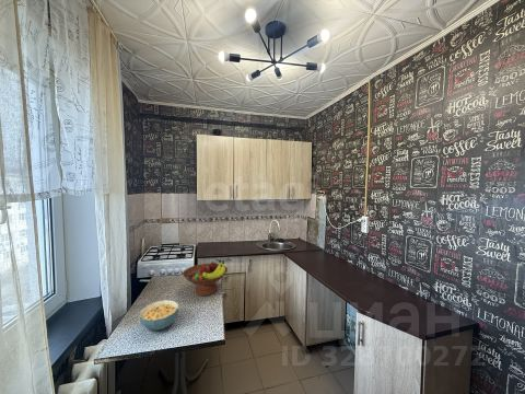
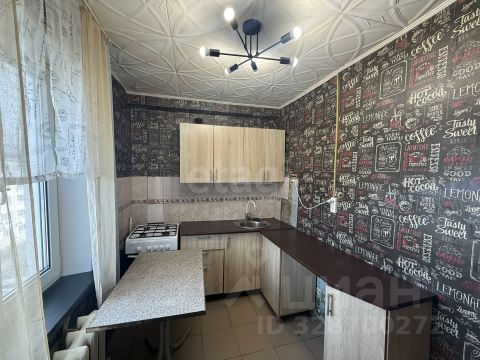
- cereal bowl [138,299,179,332]
- fruit bowl [182,259,229,297]
